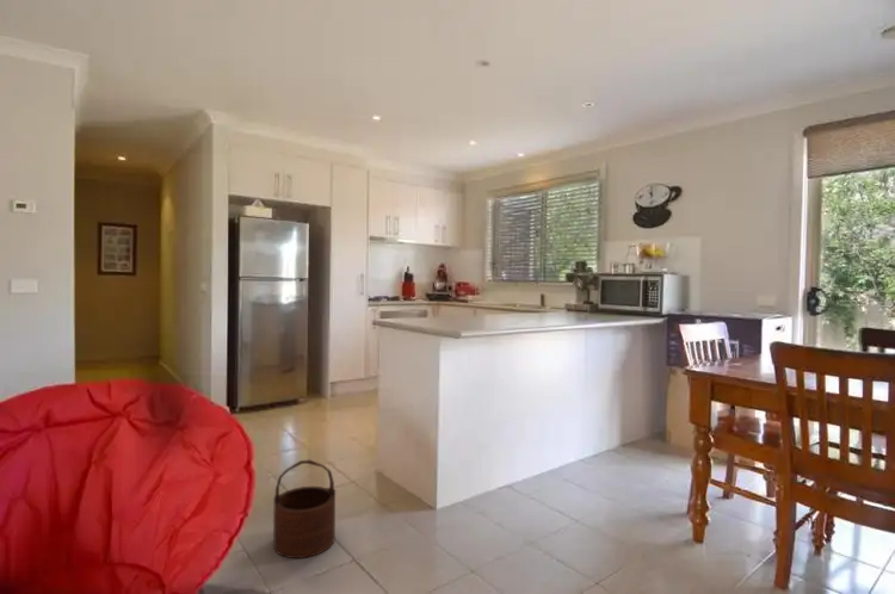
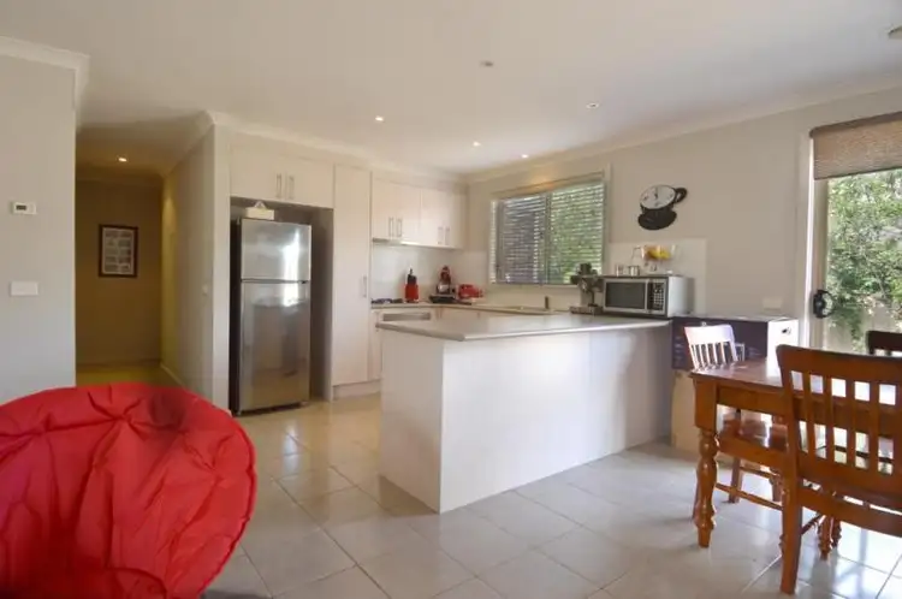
- wooden bucket [272,458,337,559]
